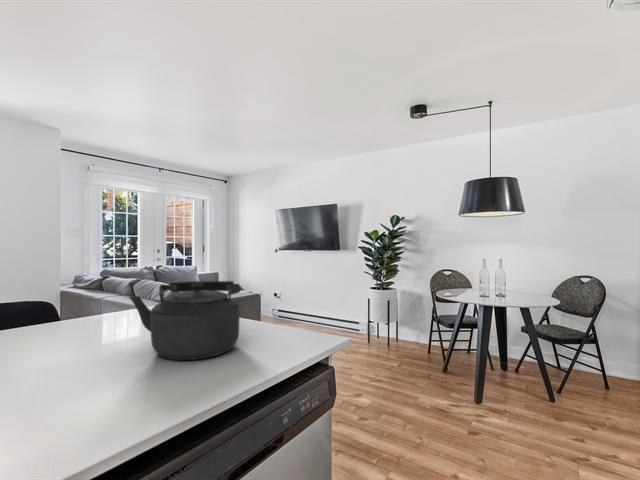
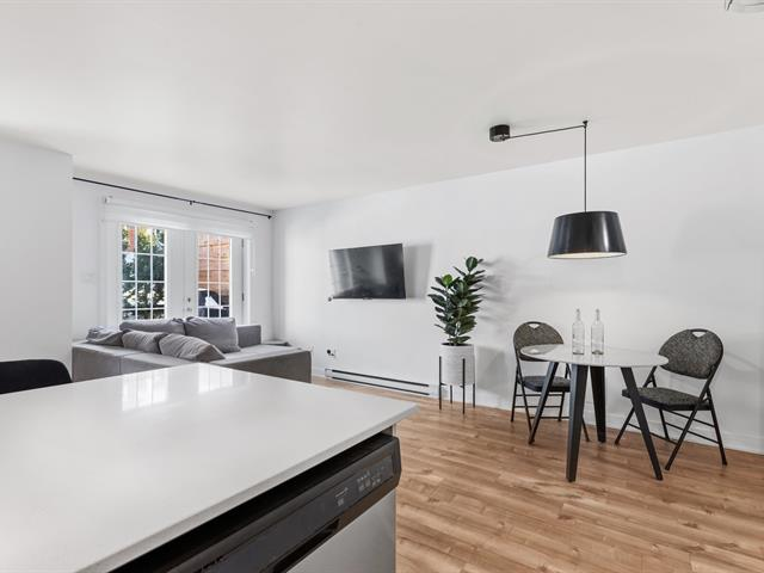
- kettle [128,280,241,361]
